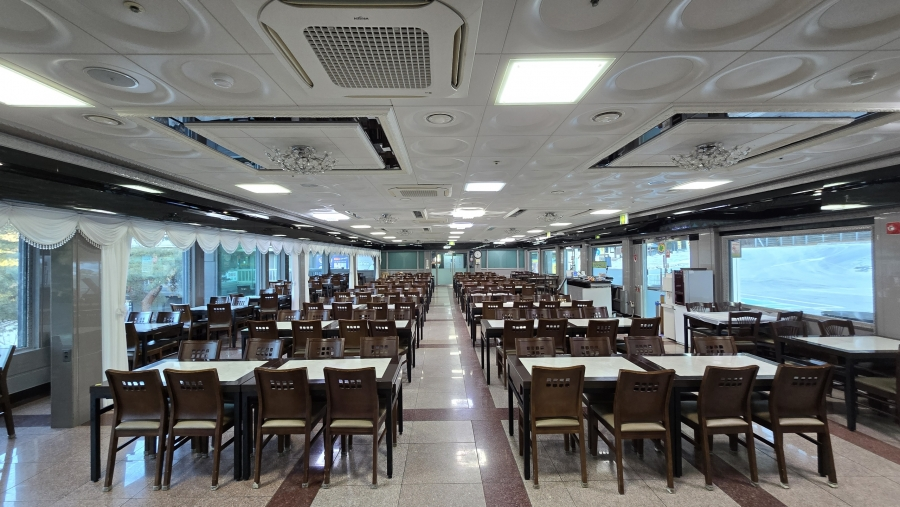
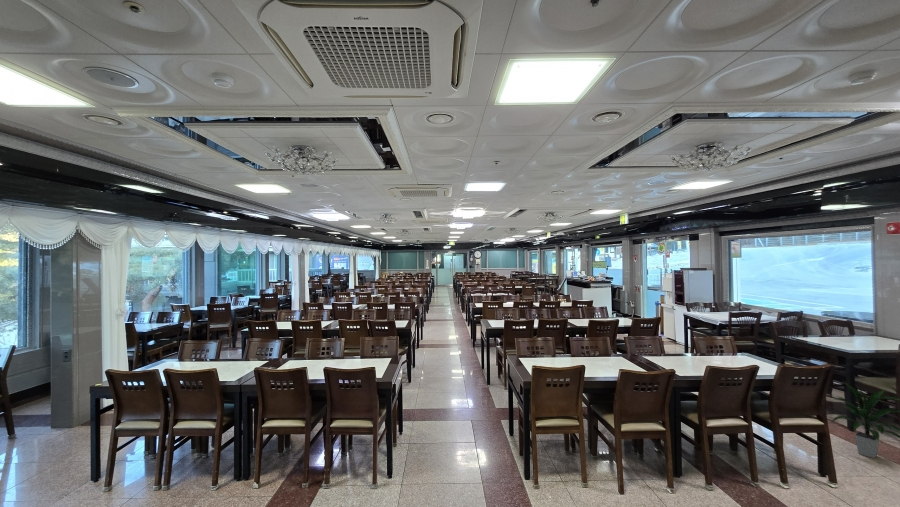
+ indoor plant [830,380,900,459]
